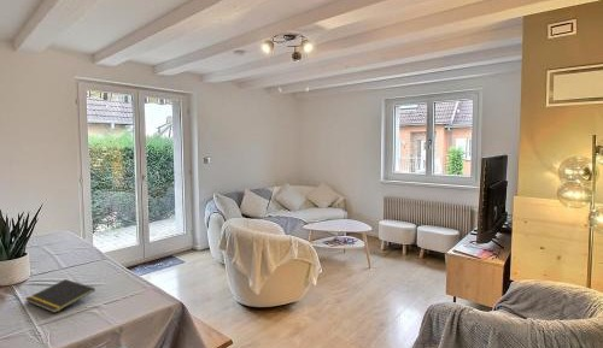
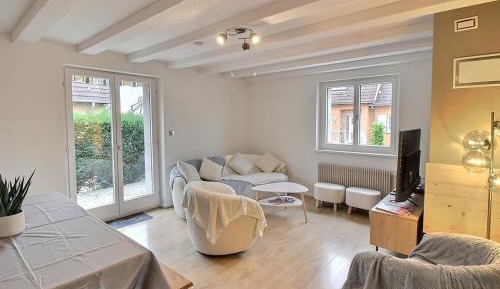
- notepad [25,278,96,314]
